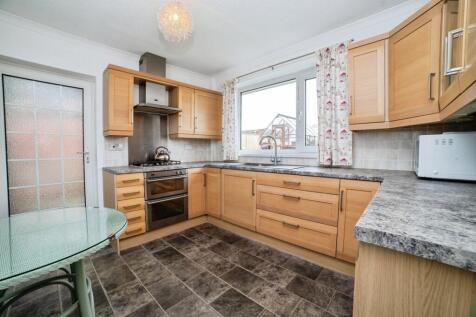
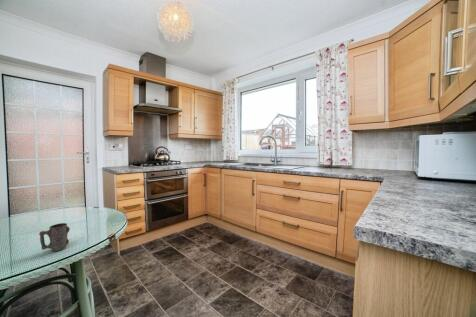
+ mug [38,222,71,252]
